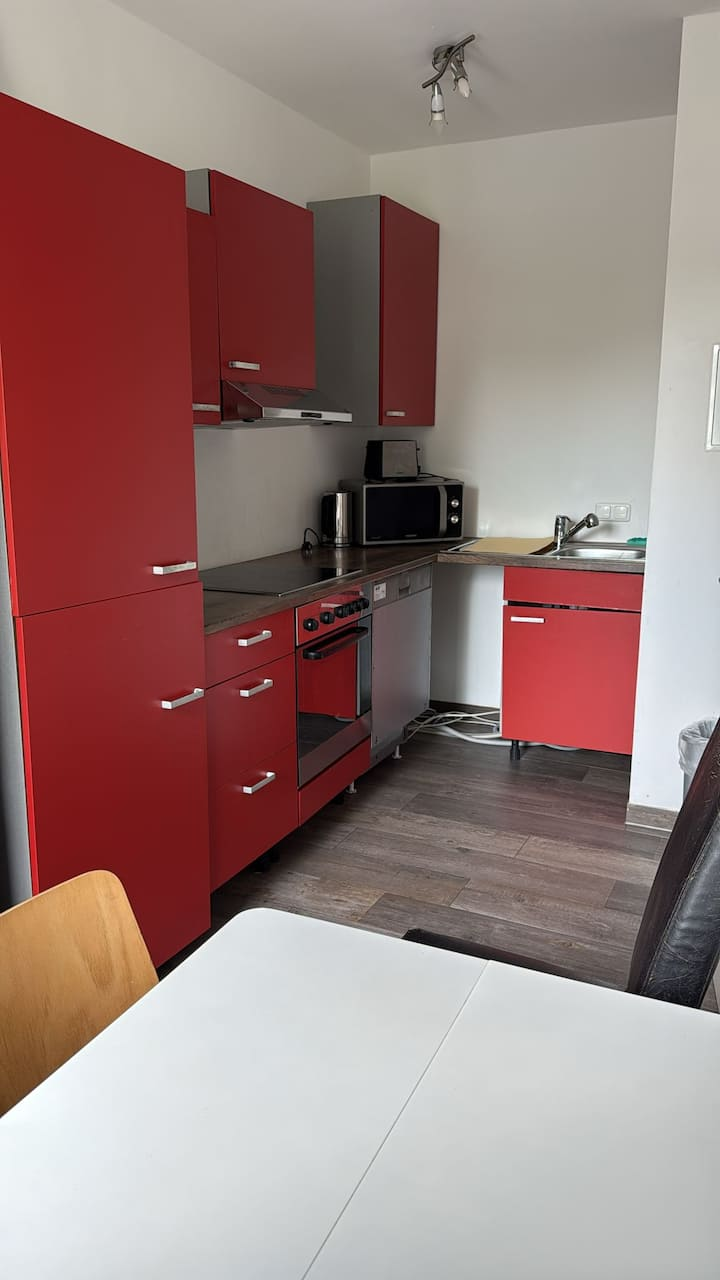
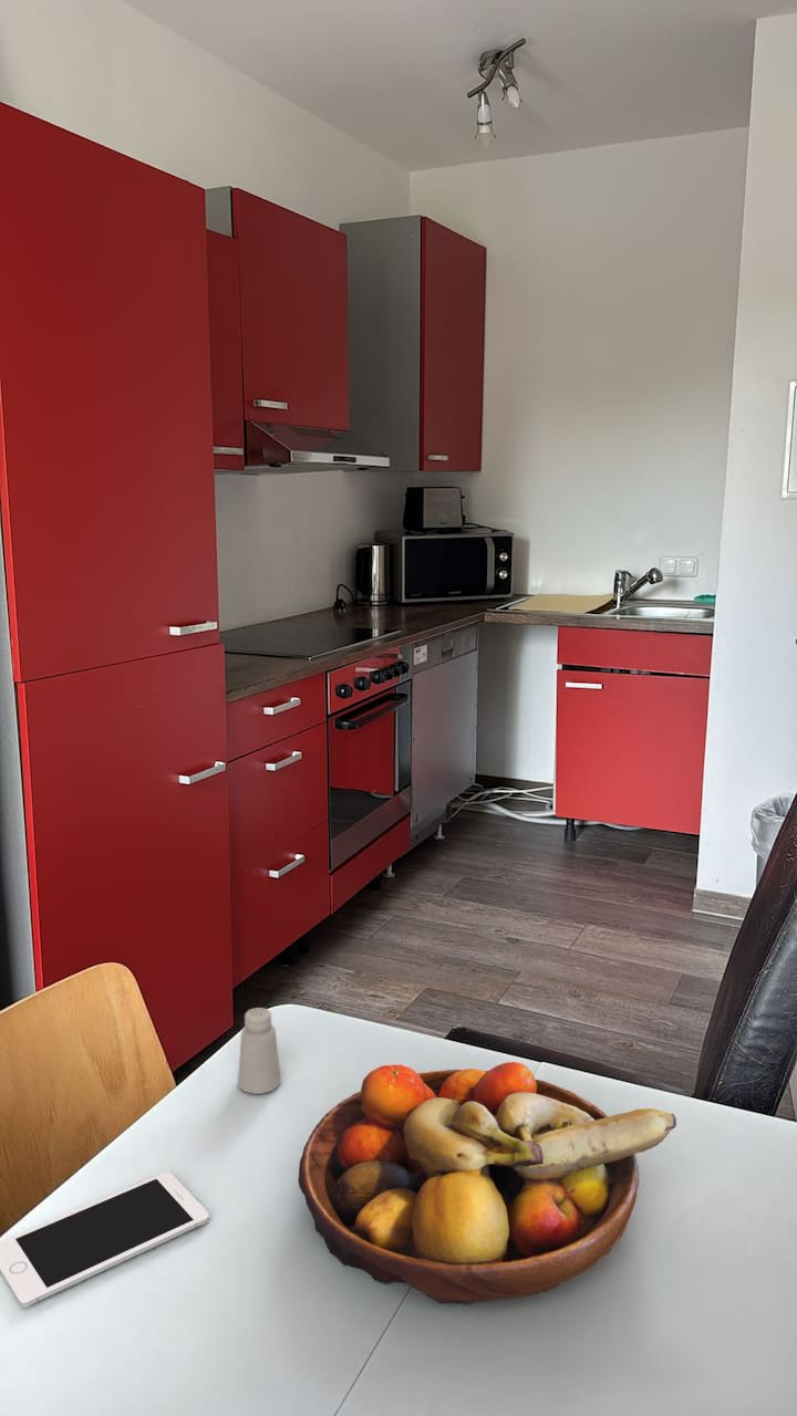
+ fruit bowl [298,1061,677,1306]
+ saltshaker [237,1007,282,1095]
+ cell phone [0,1170,210,1309]
